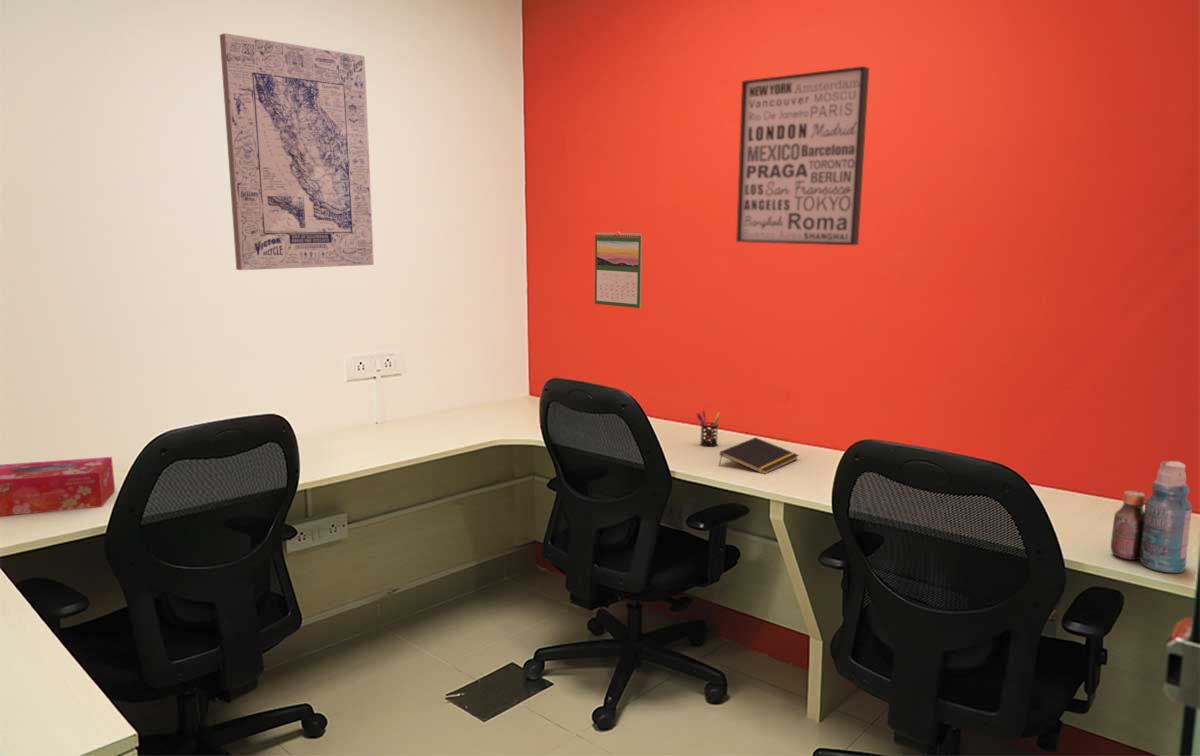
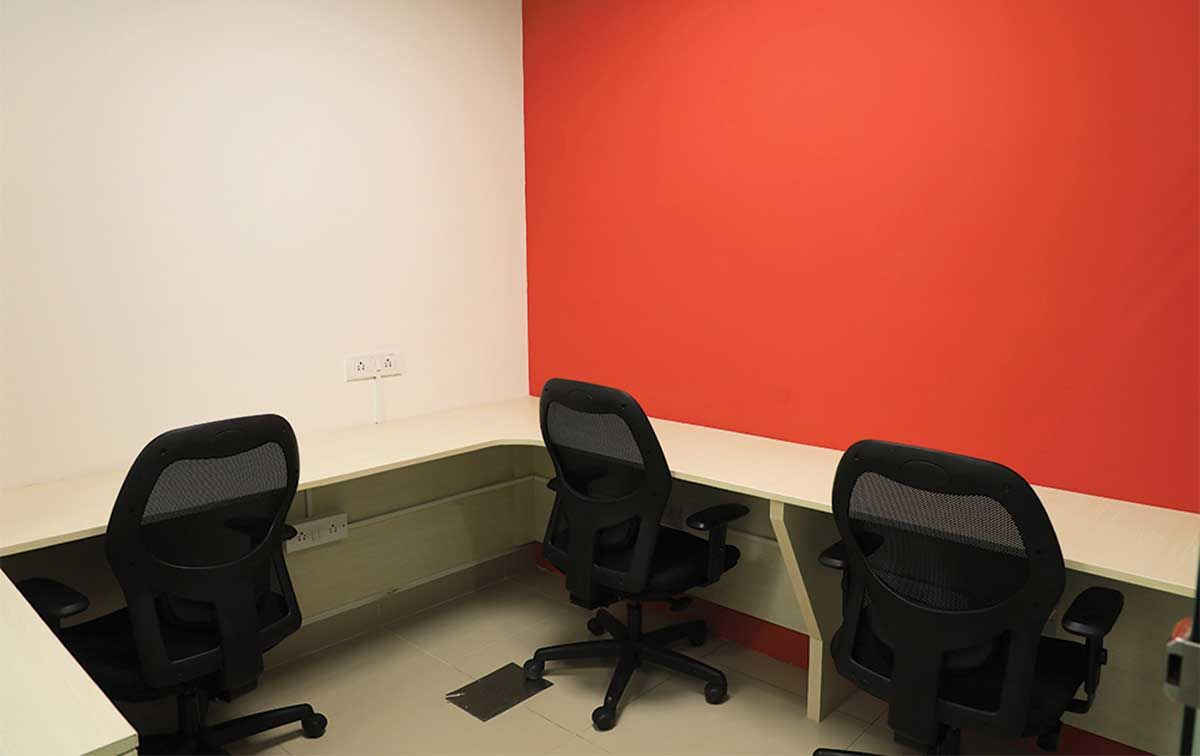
- calendar [594,231,643,309]
- tissue box [0,456,116,517]
- pen holder [696,410,721,447]
- bottle [1110,460,1193,574]
- wall art [219,32,375,271]
- notepad [718,436,800,475]
- wall art [735,65,870,246]
